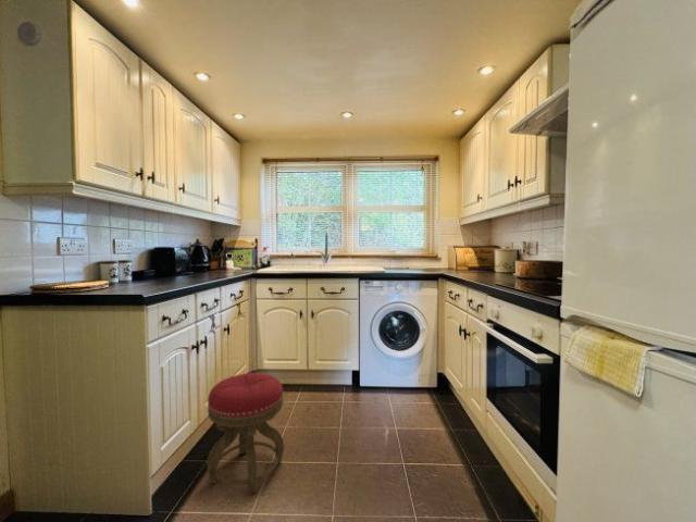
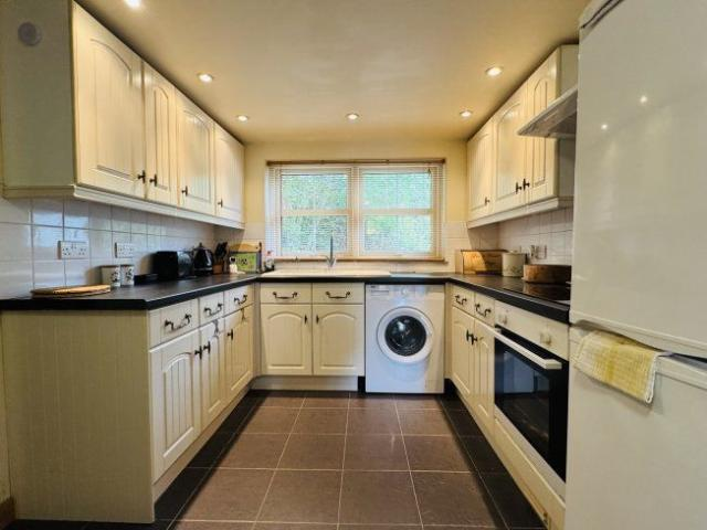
- stool [206,372,285,496]
